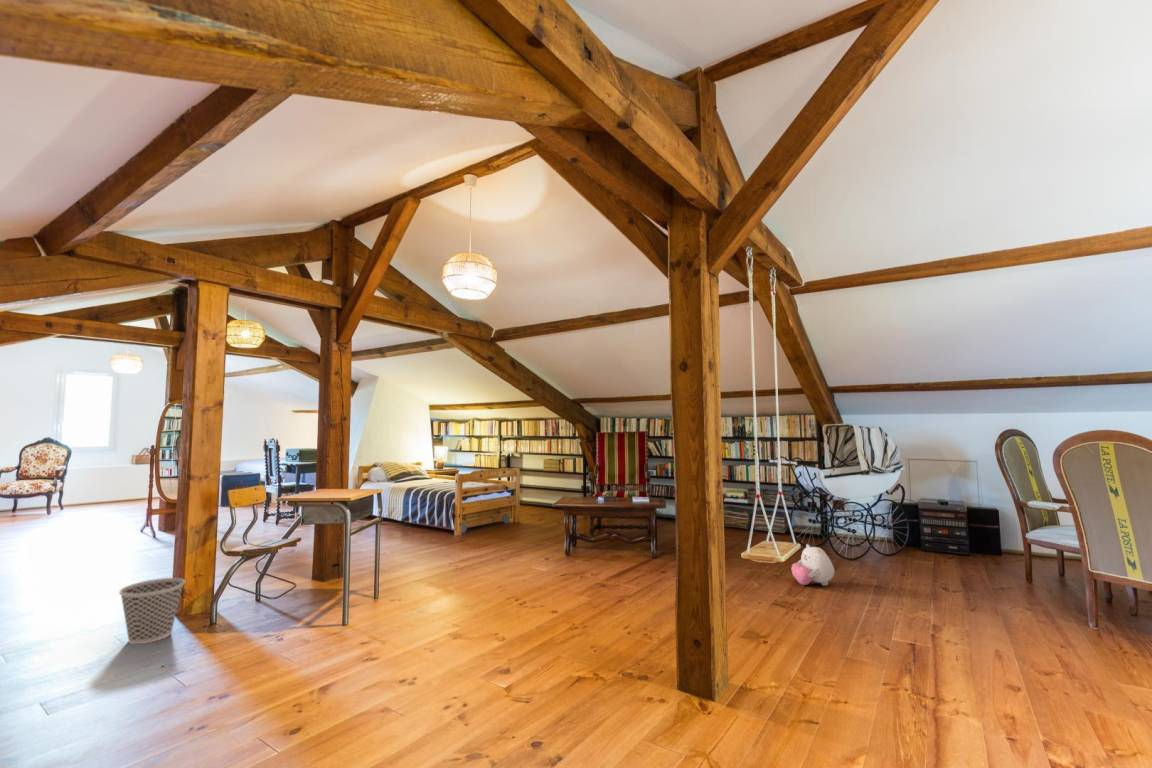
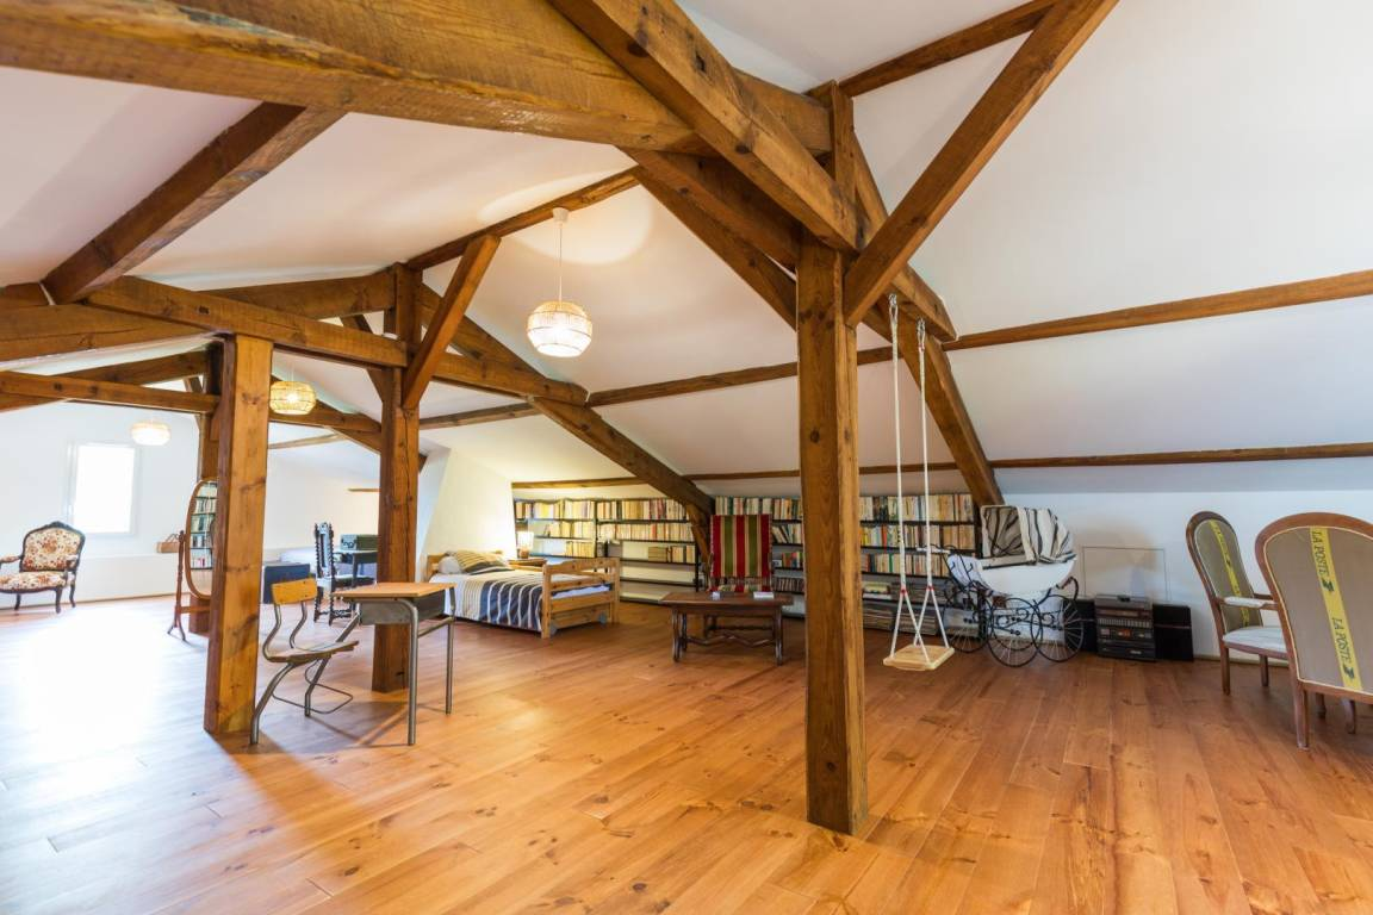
- wastebasket [118,577,186,645]
- plush toy [791,543,835,587]
